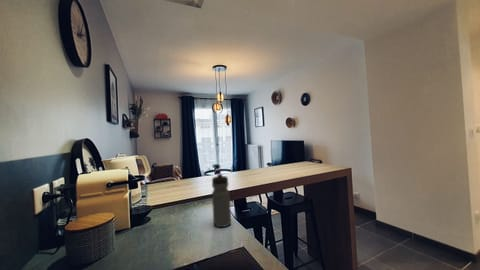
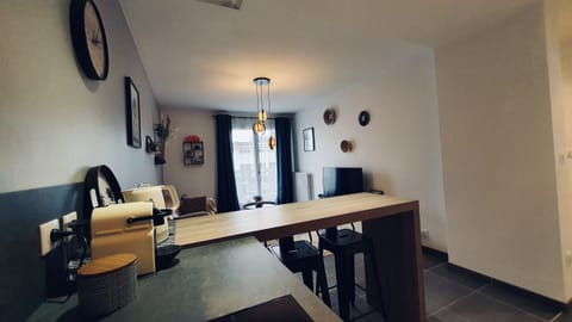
- water bottle [211,172,232,228]
